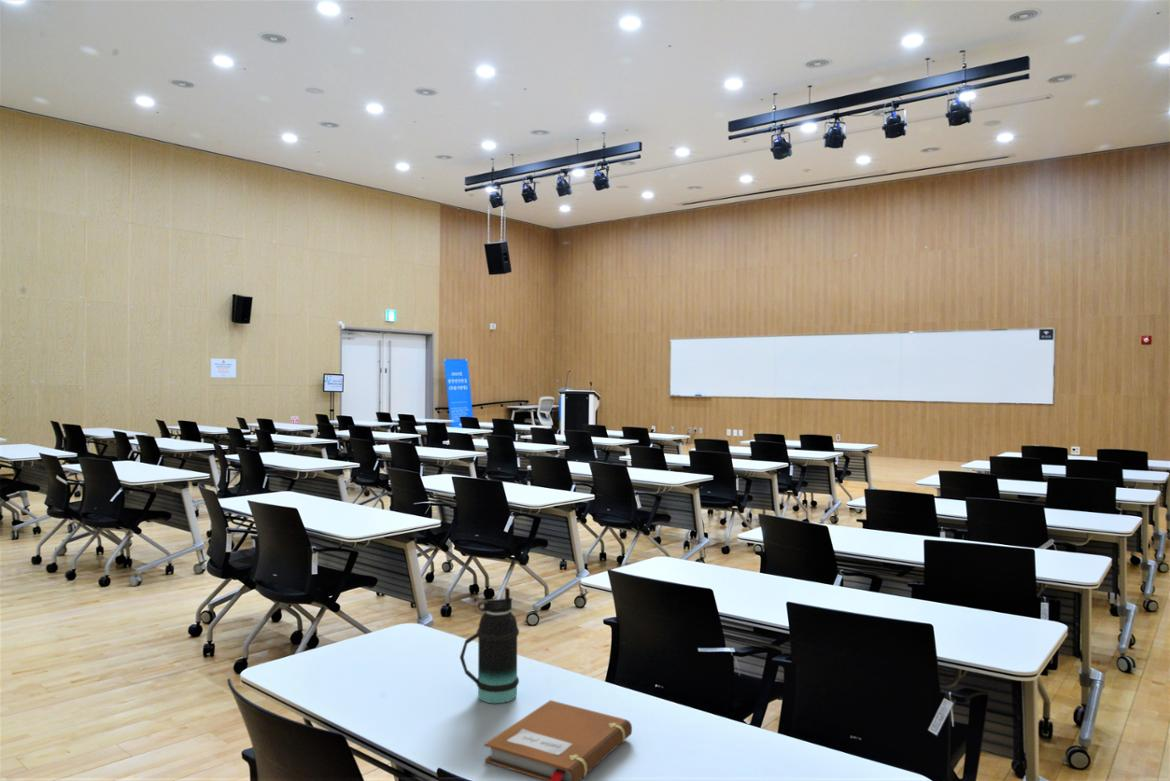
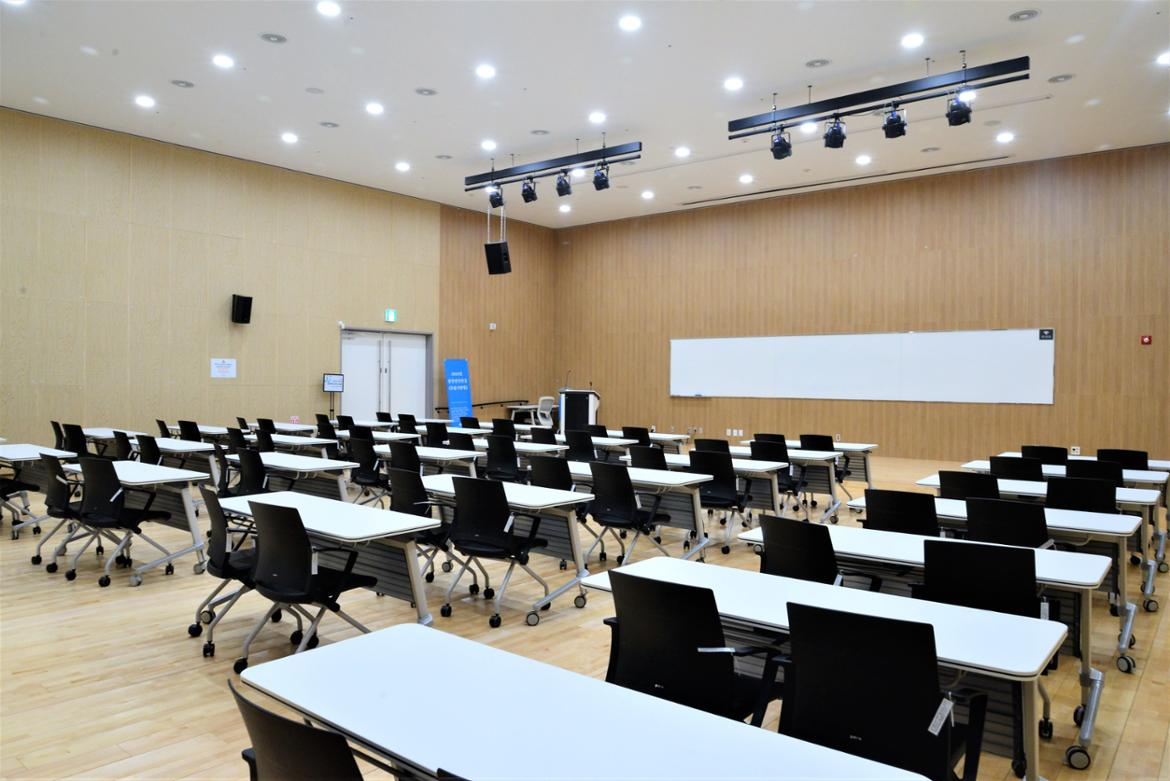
- bottle [459,587,520,704]
- notebook [484,699,633,781]
